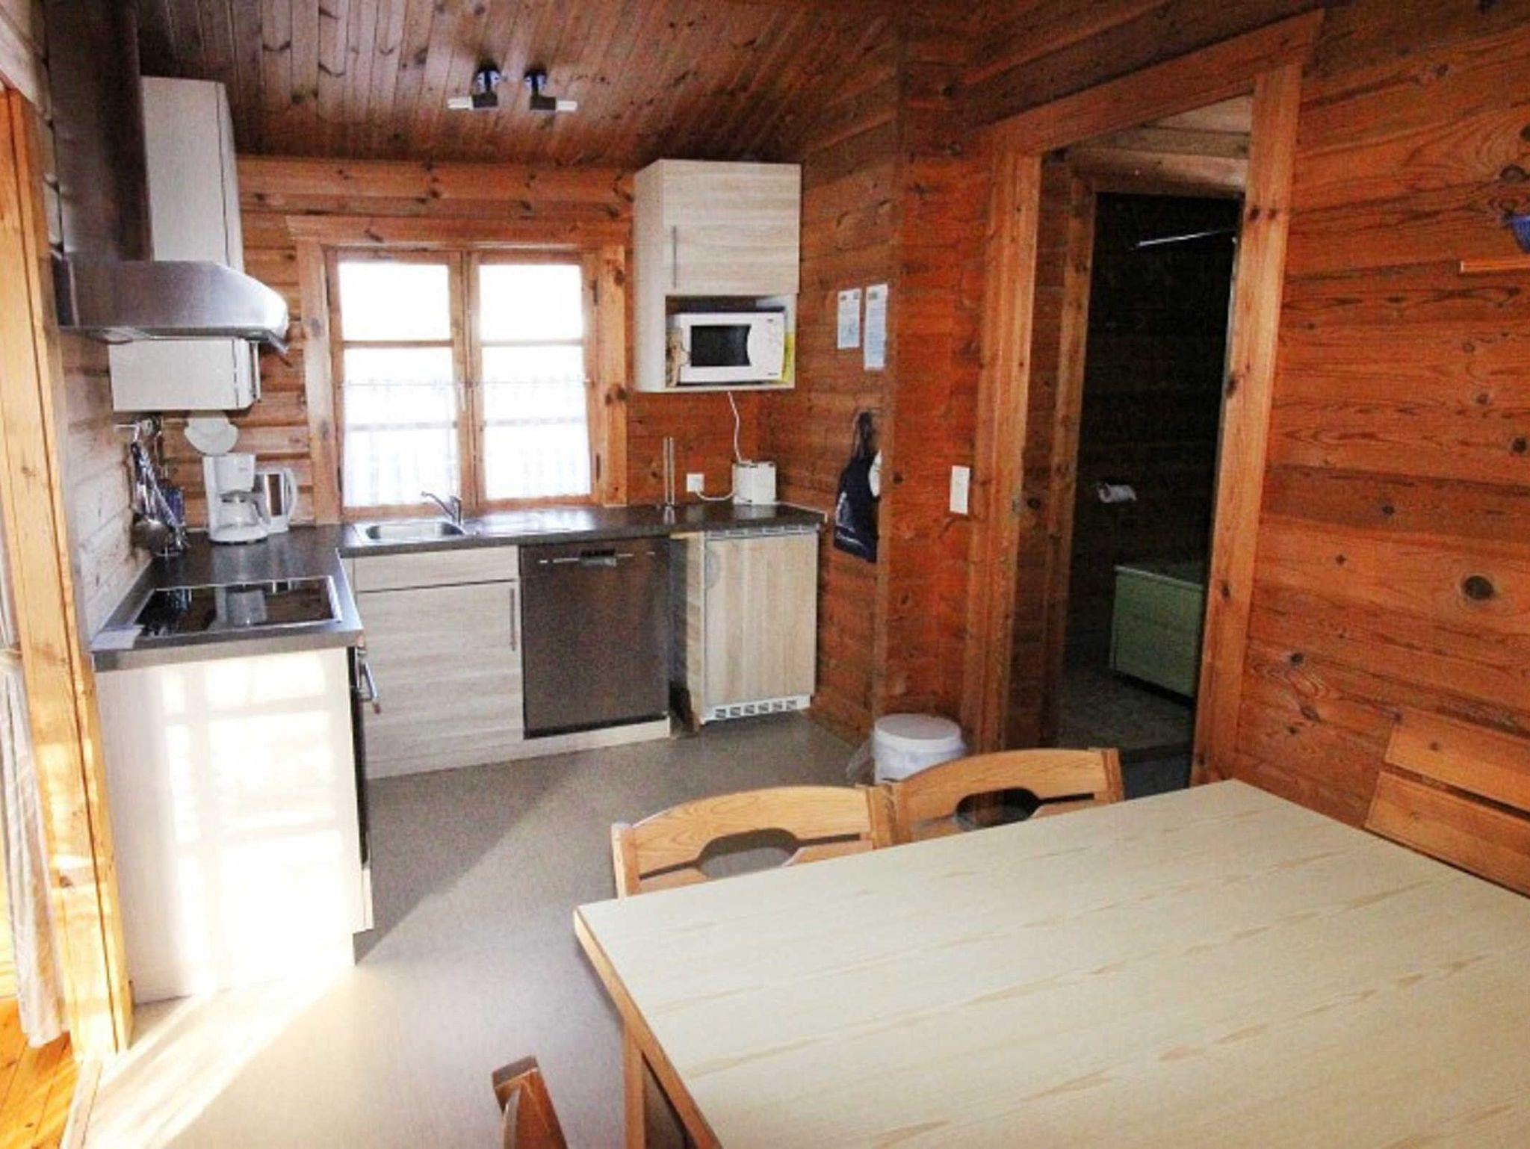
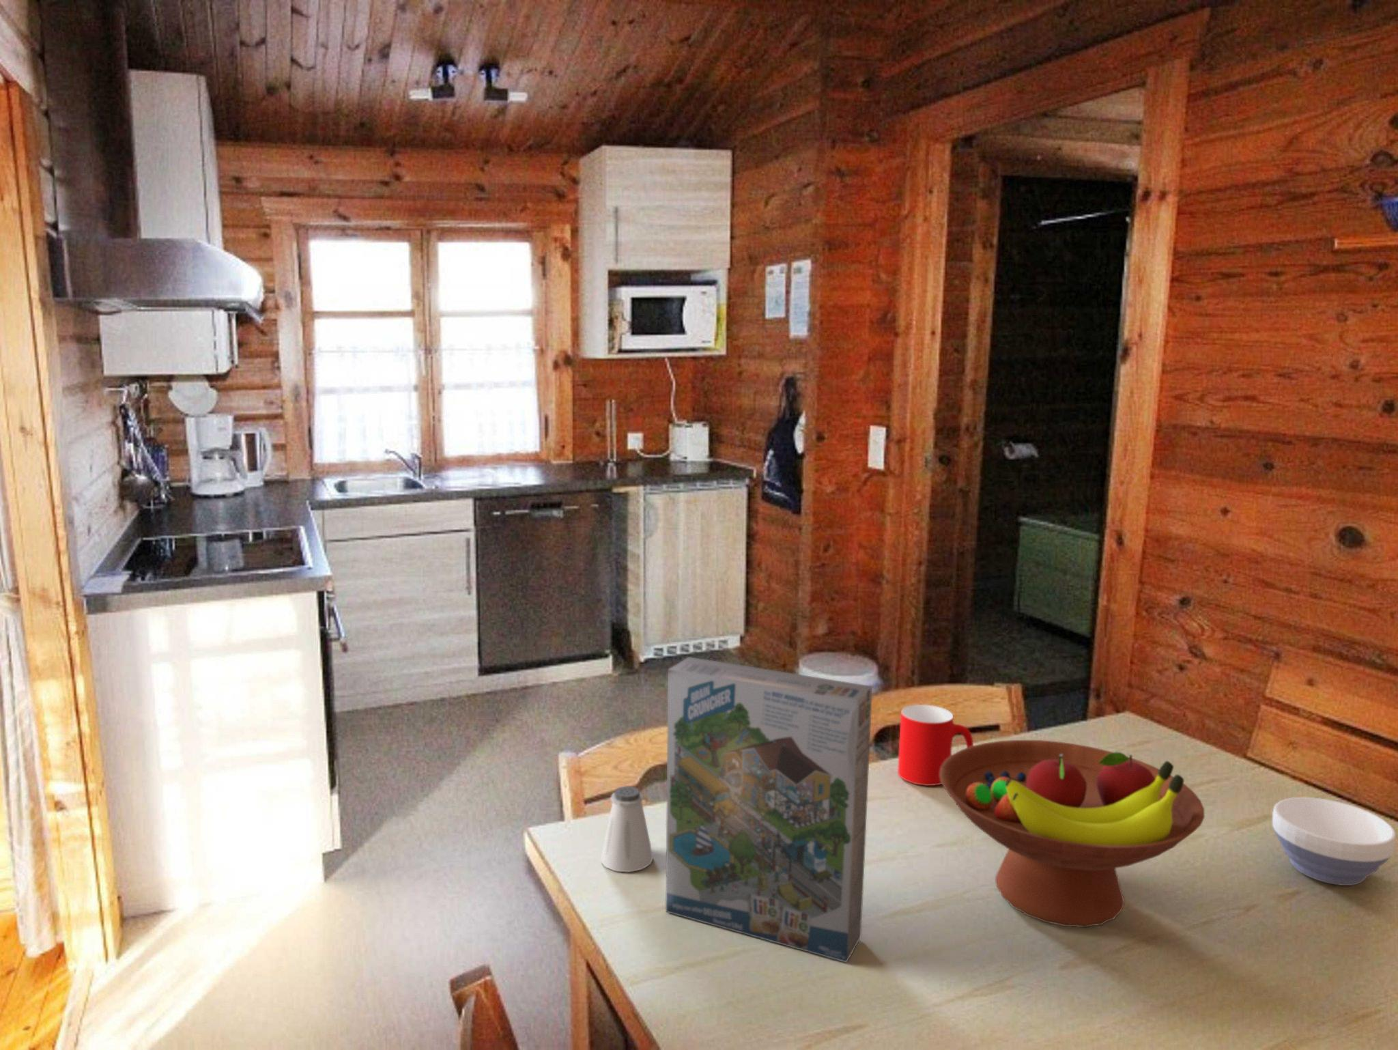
+ saltshaker [600,785,654,872]
+ cereal box [665,656,873,963]
+ bowl [1271,796,1397,886]
+ cup [897,704,975,786]
+ fruit bowl [940,739,1205,928]
